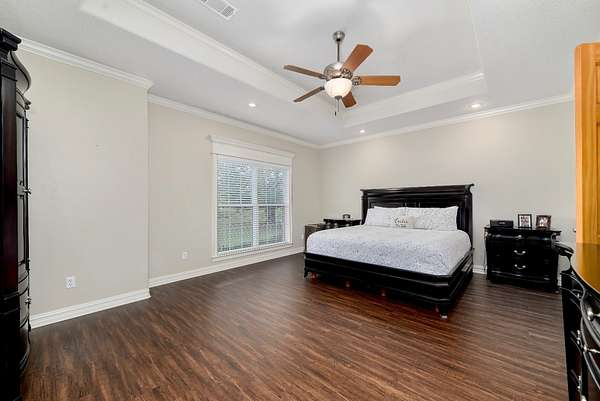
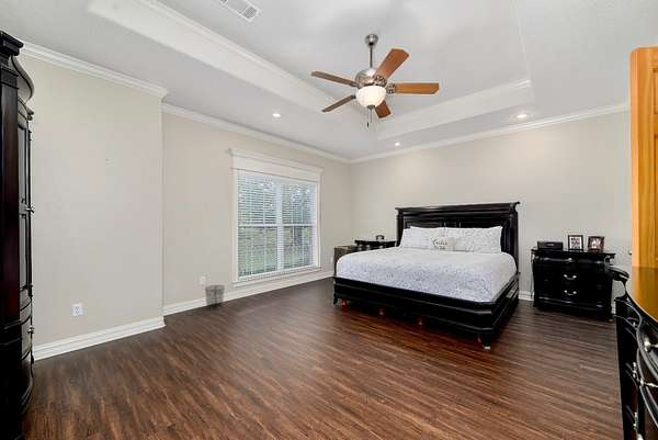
+ waste bin [204,284,226,311]
